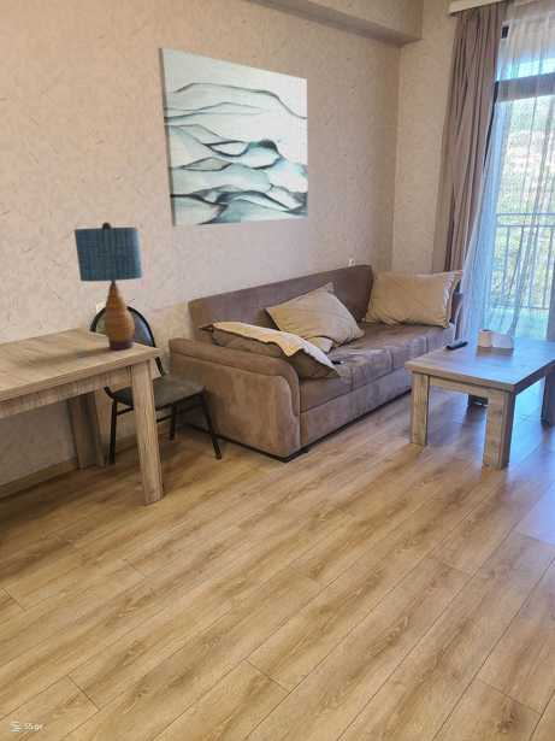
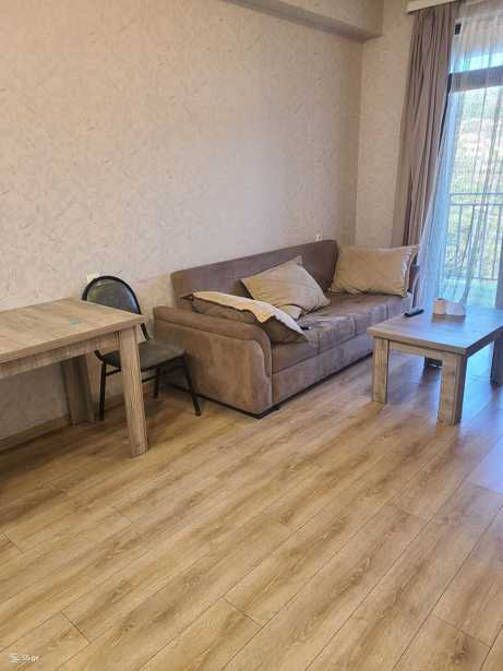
- wall art [157,46,308,228]
- table lamp [73,222,143,351]
